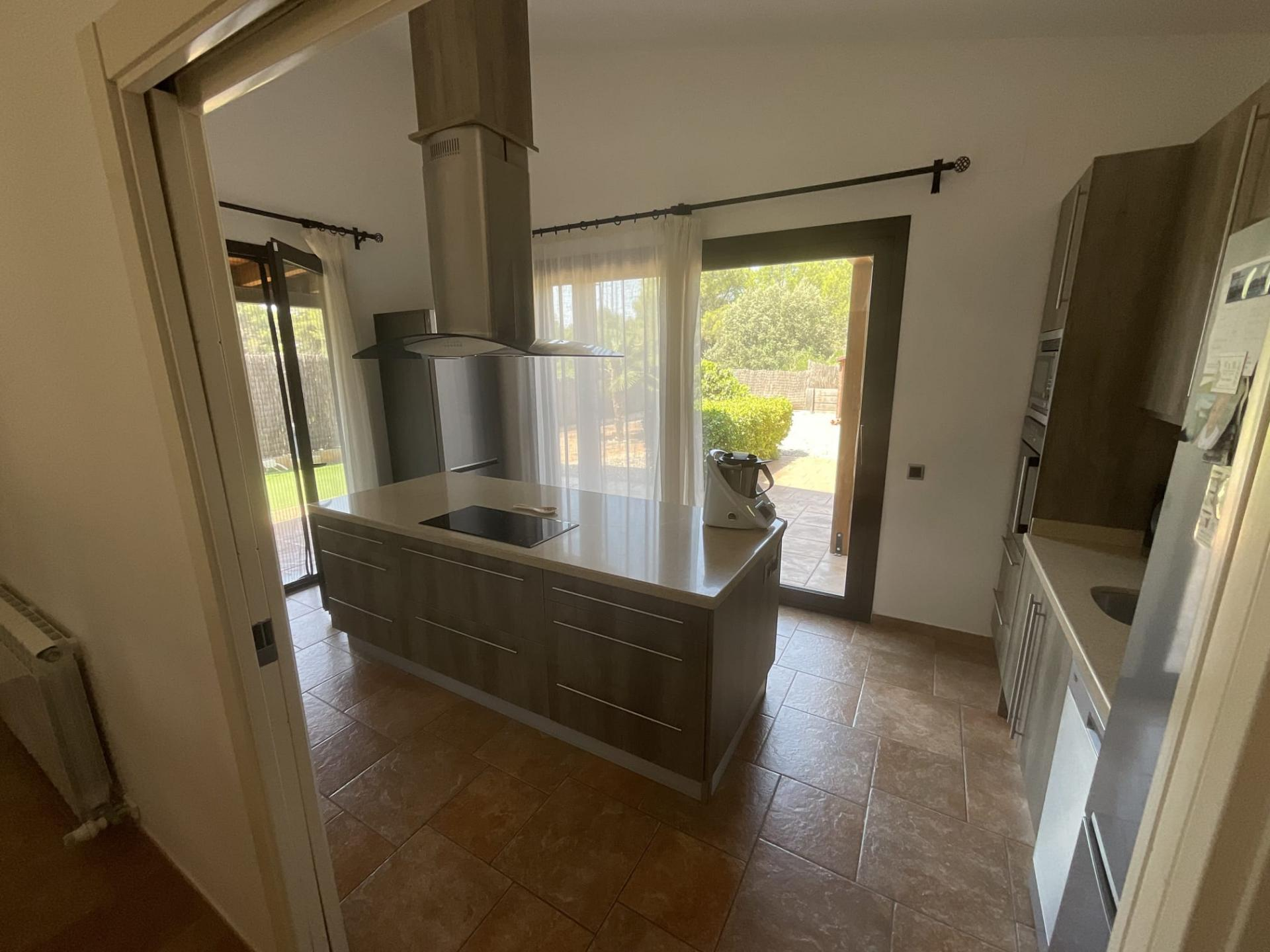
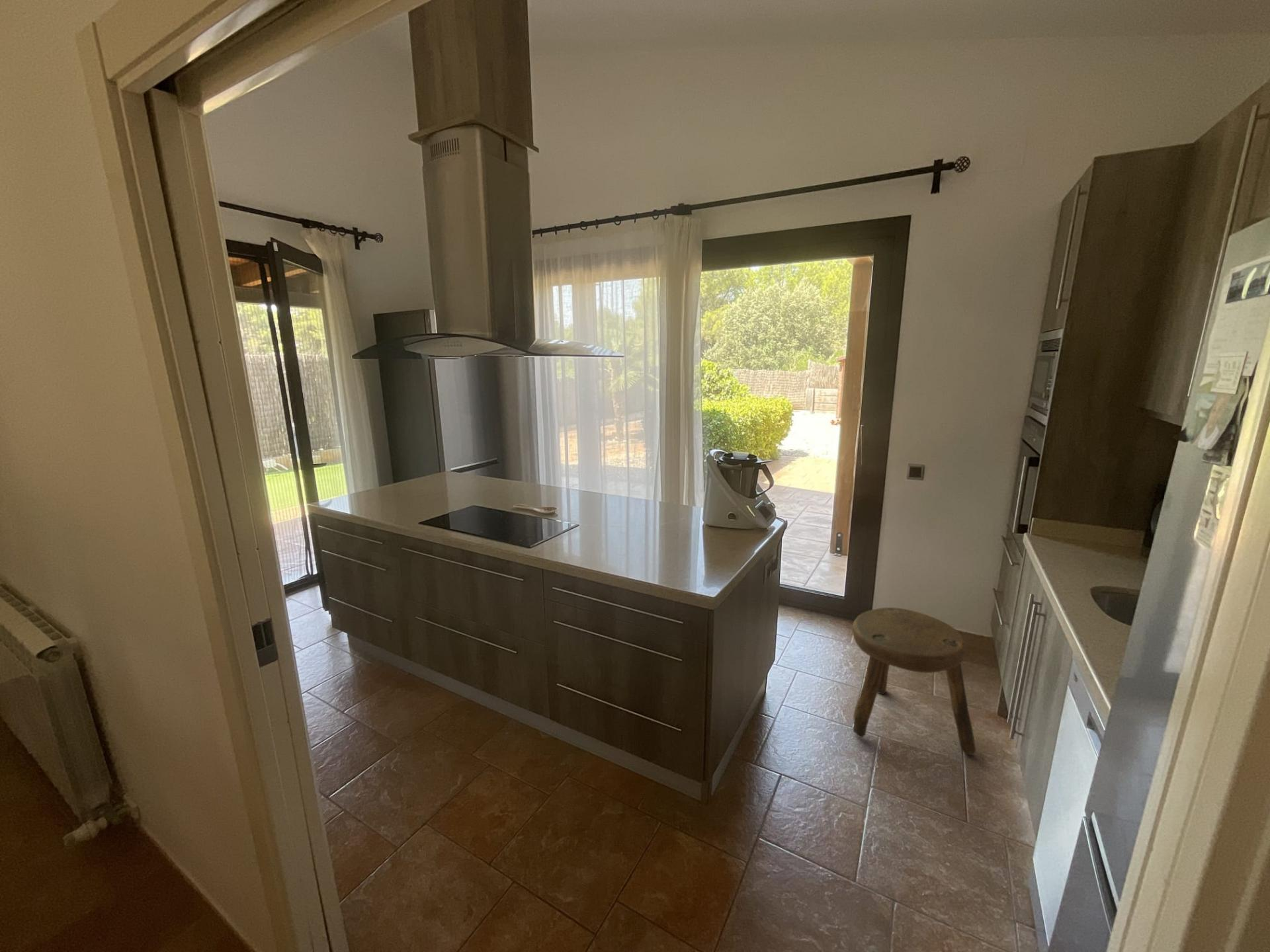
+ stool [852,607,976,756]
